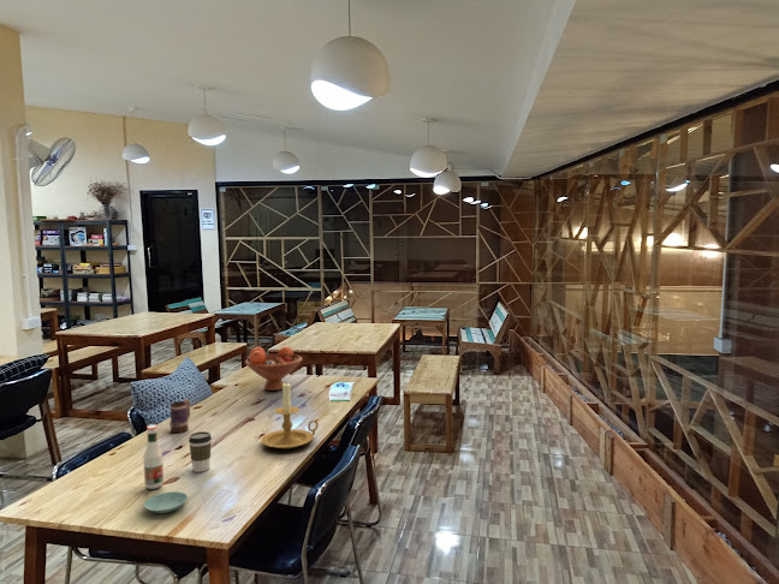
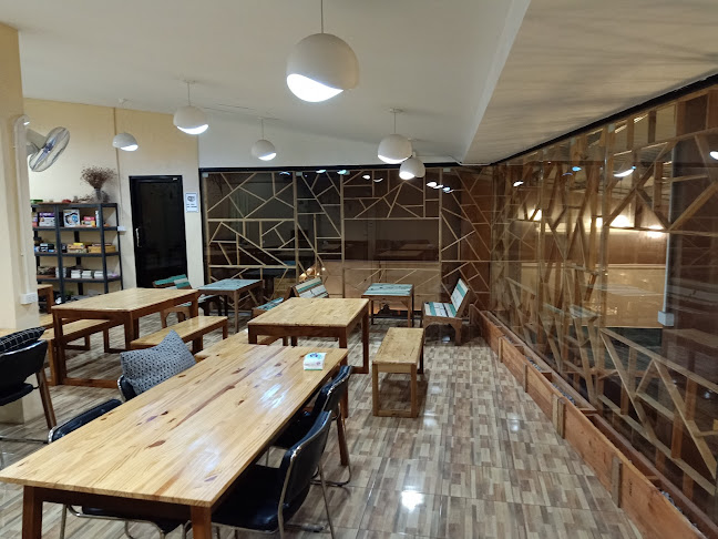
- mug [170,398,191,434]
- coffee cup [188,430,213,473]
- saucer [143,490,189,514]
- tabasco sauce [143,423,165,490]
- candle holder [260,382,320,449]
- fruit bowl [244,345,303,392]
